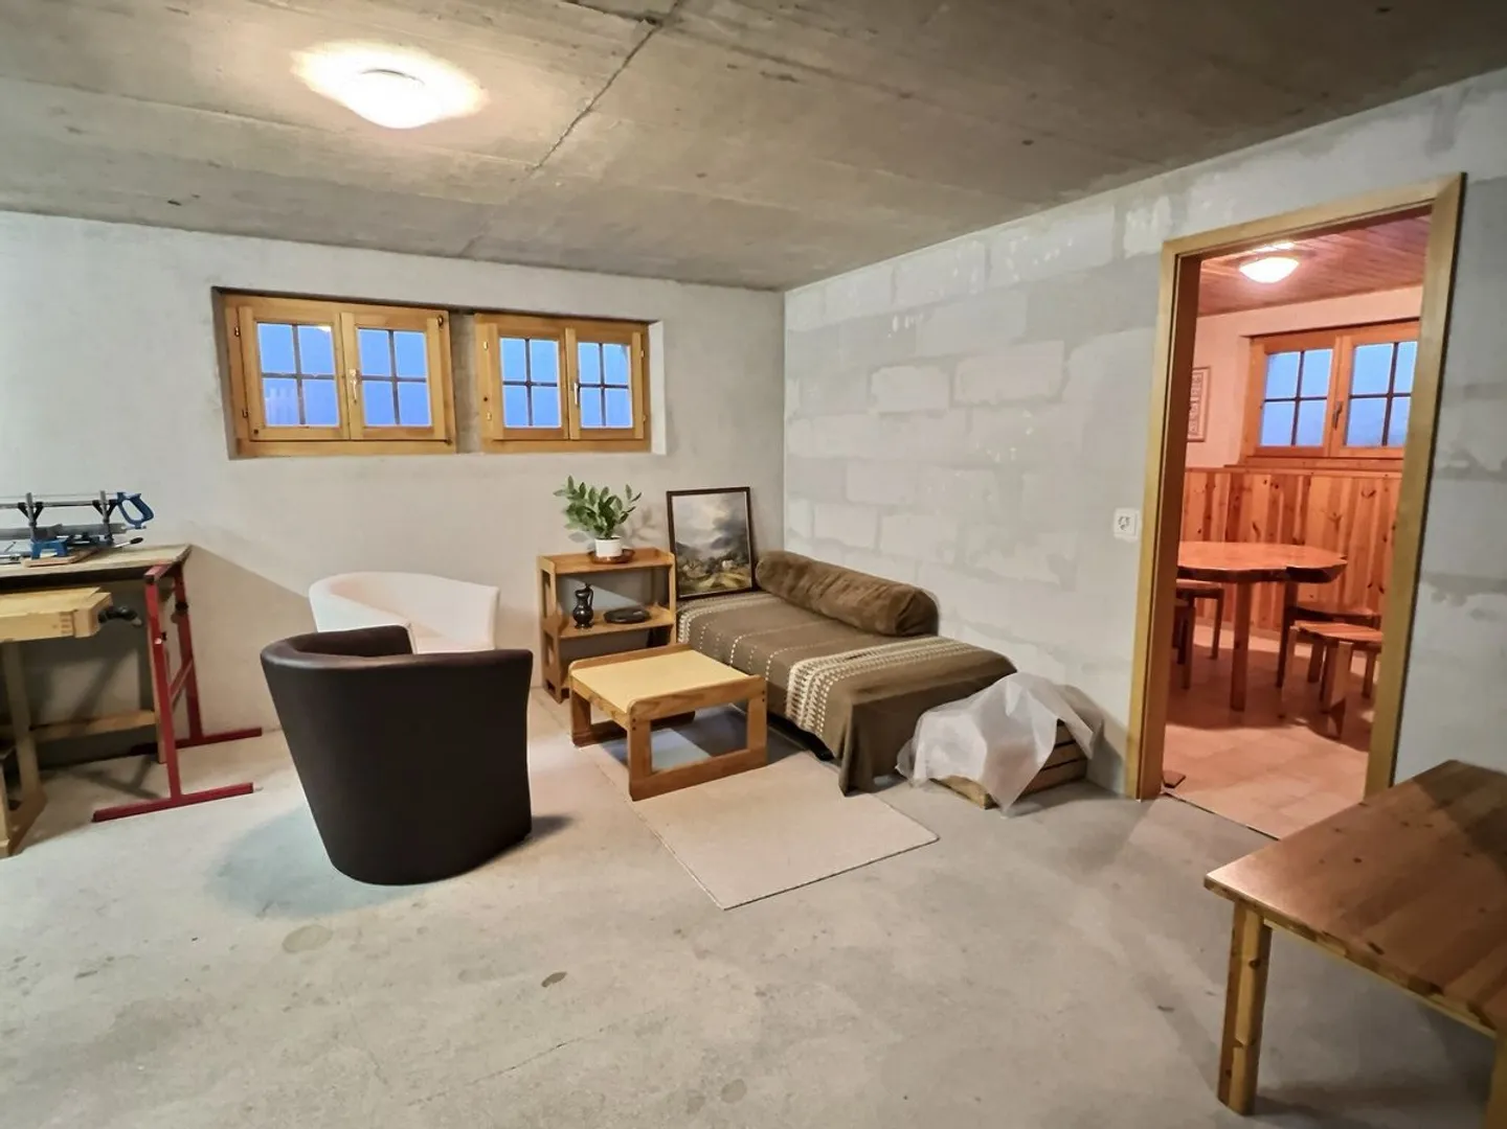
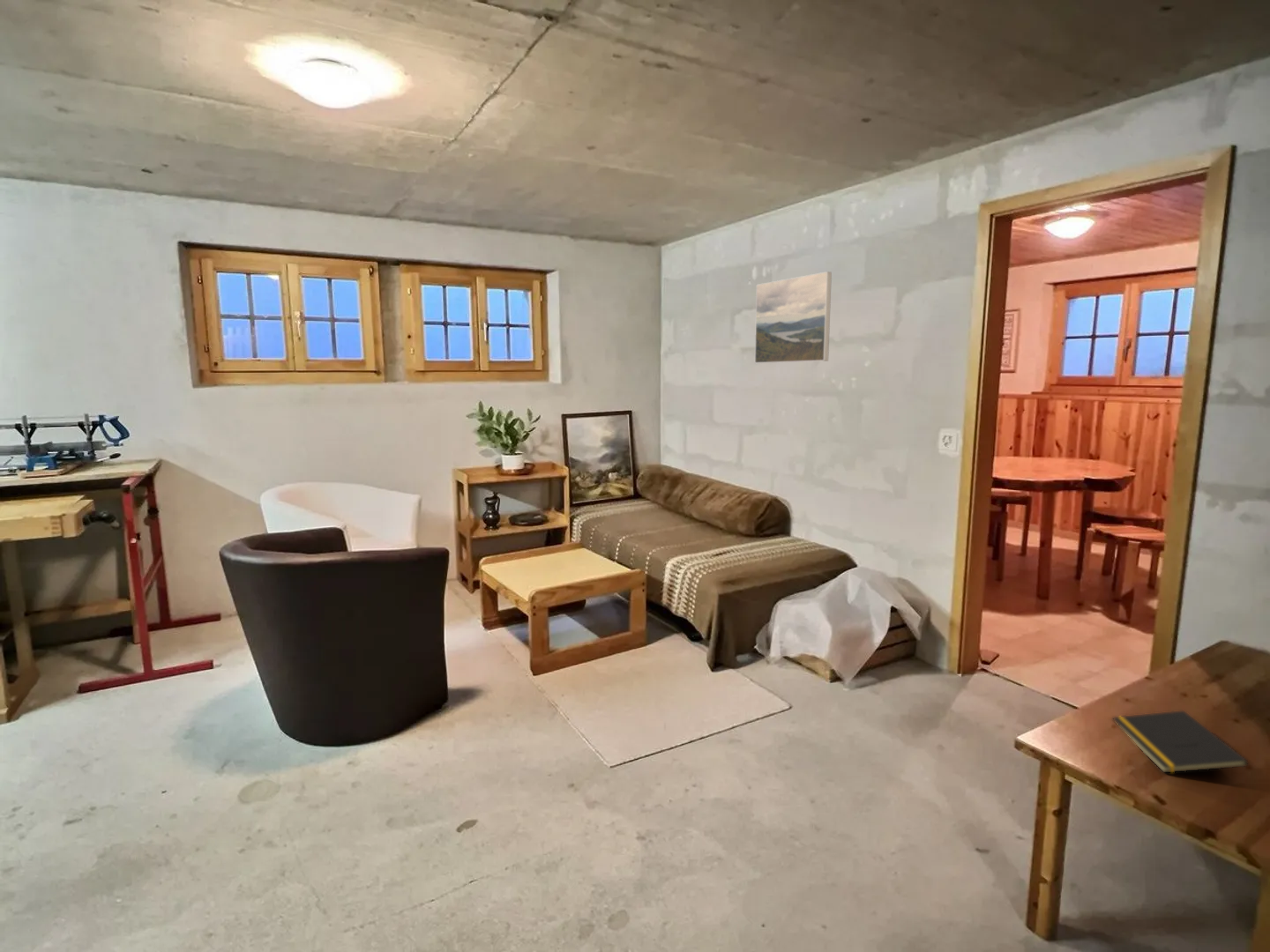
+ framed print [754,271,833,364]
+ notepad [1111,710,1249,773]
